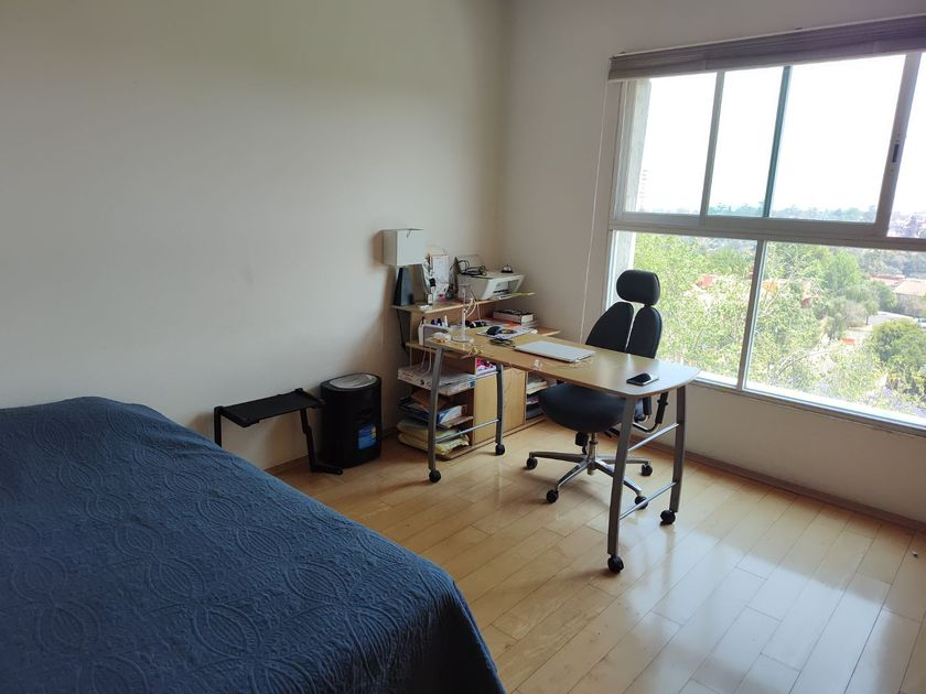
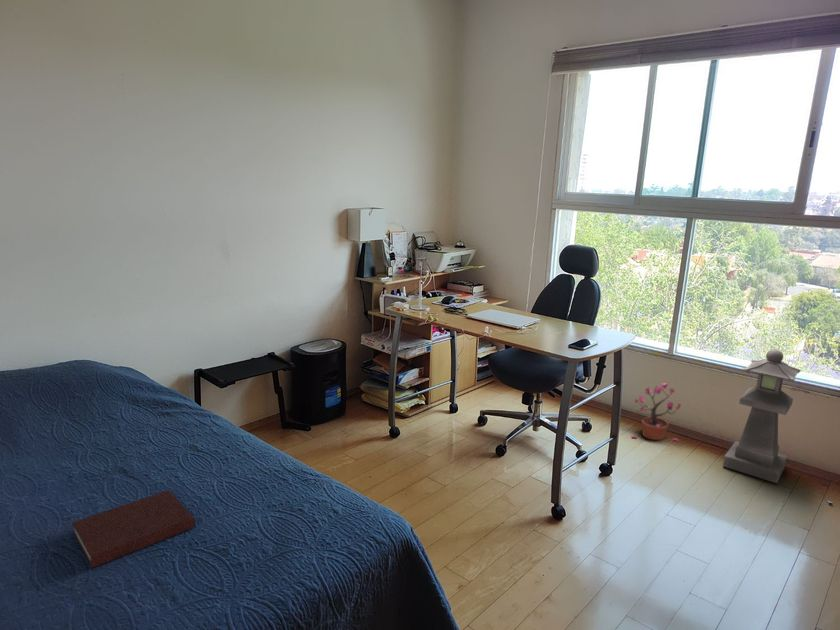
+ lantern [722,348,802,484]
+ potted plant [631,381,682,442]
+ notebook [71,489,196,569]
